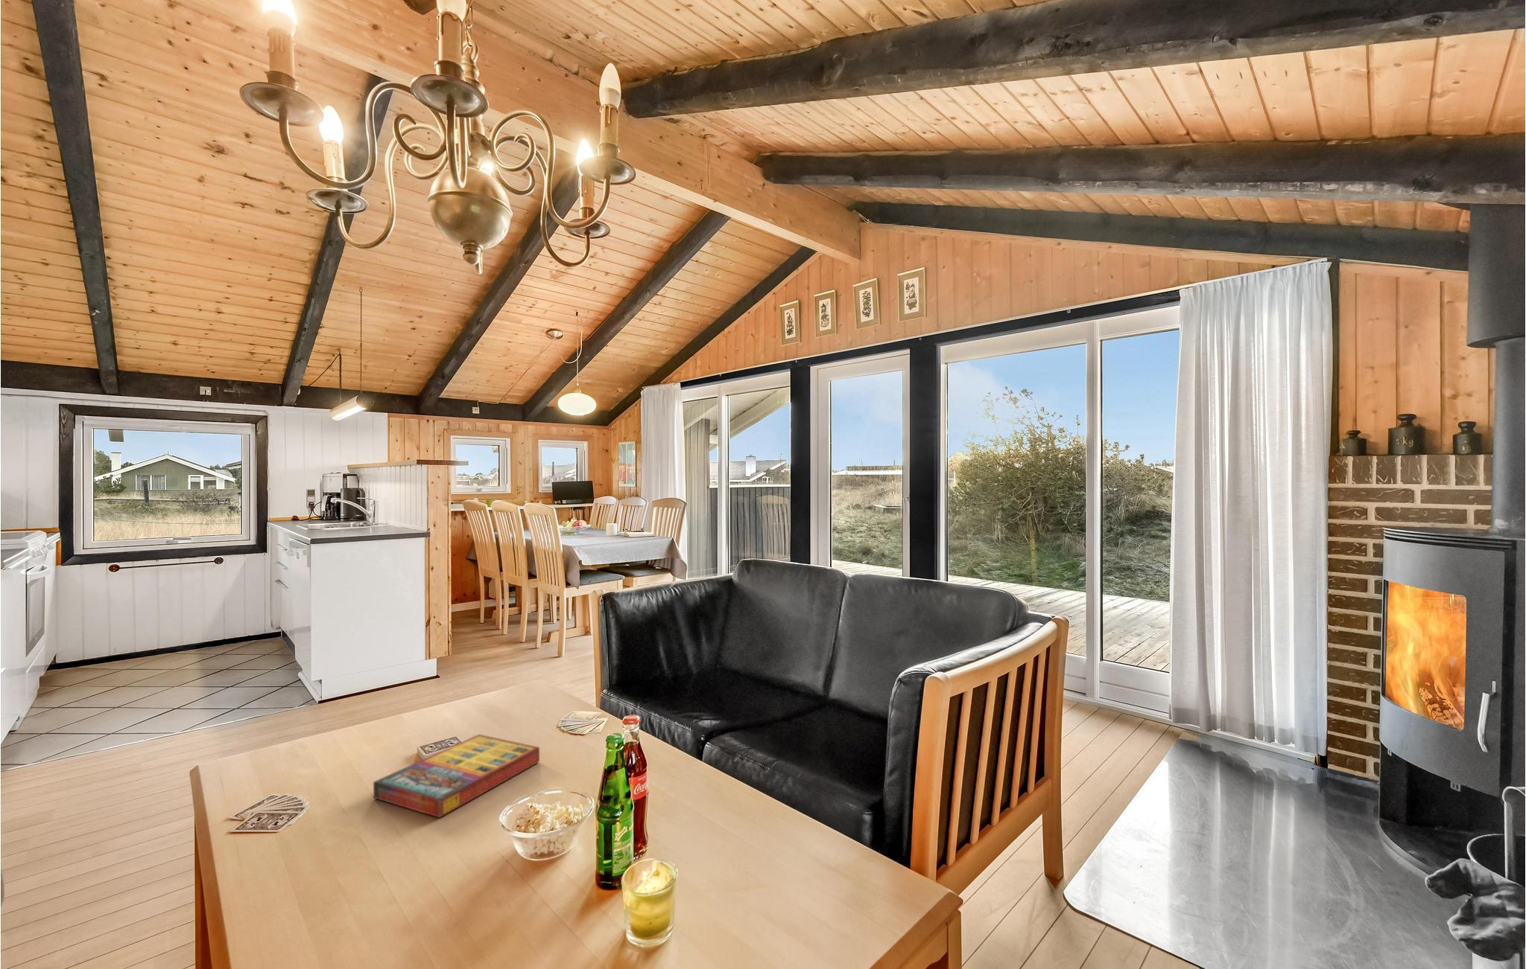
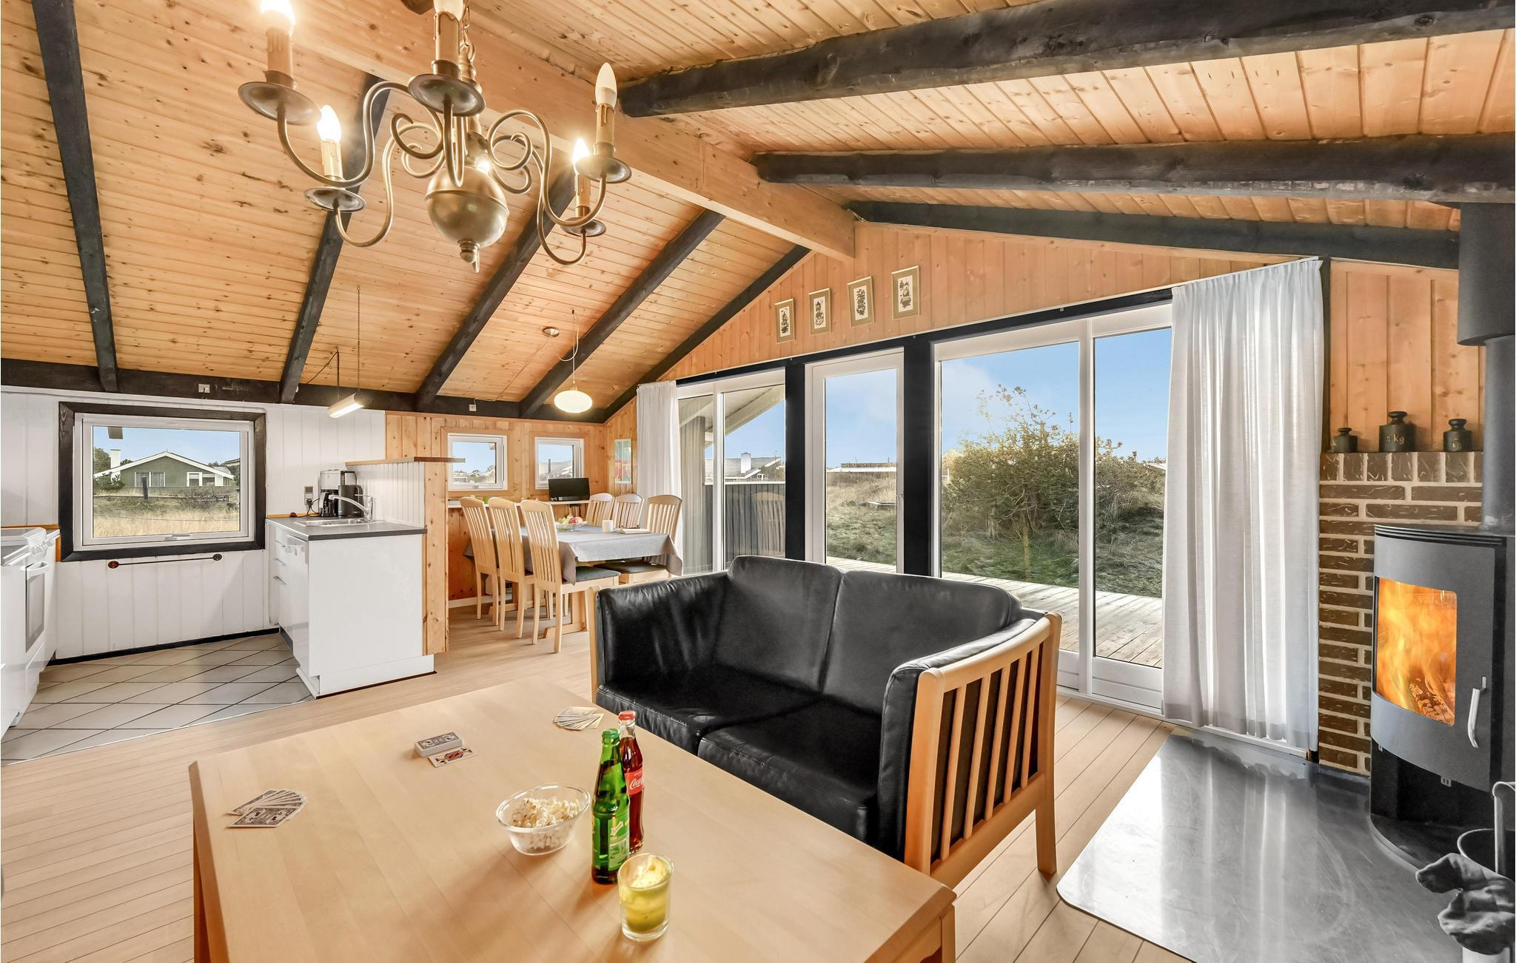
- game compilation box [373,733,541,819]
